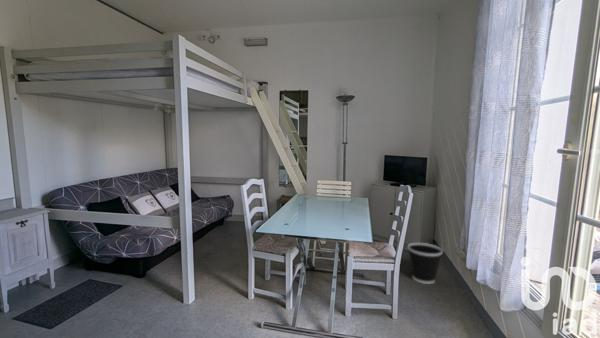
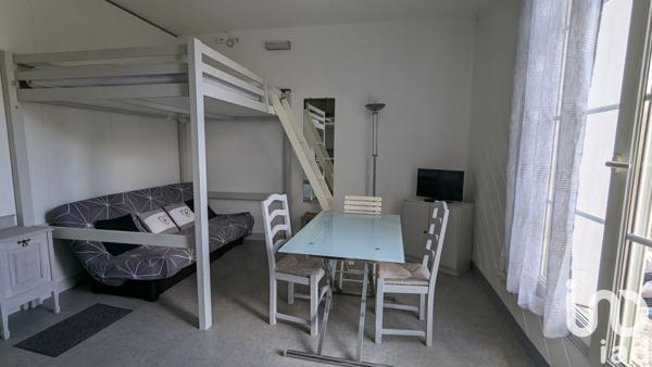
- wastebasket [407,242,444,285]
